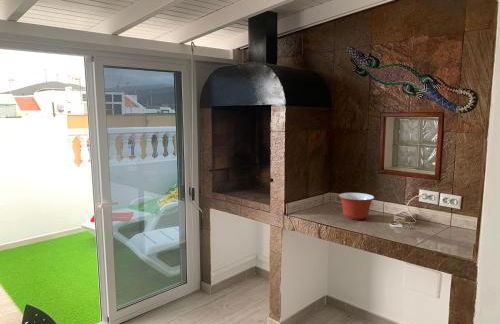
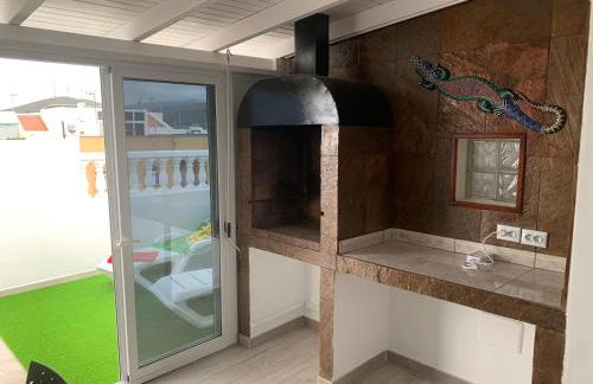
- mixing bowl [338,192,375,221]
